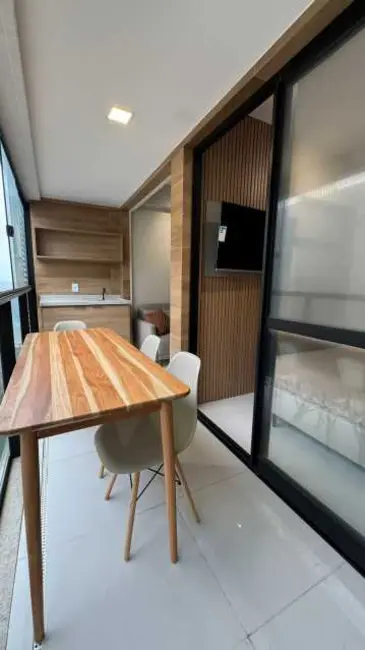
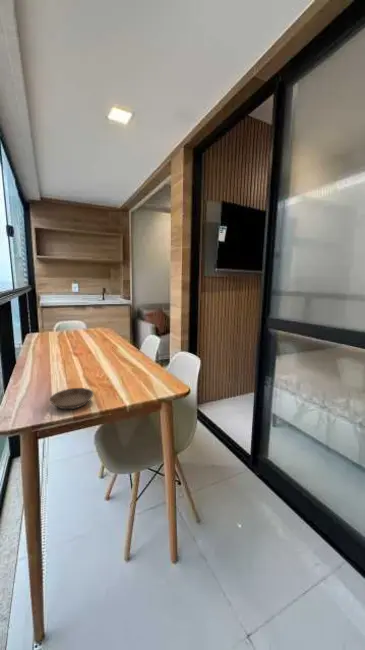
+ saucer [49,387,95,410]
